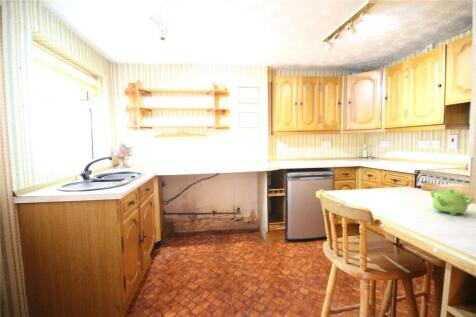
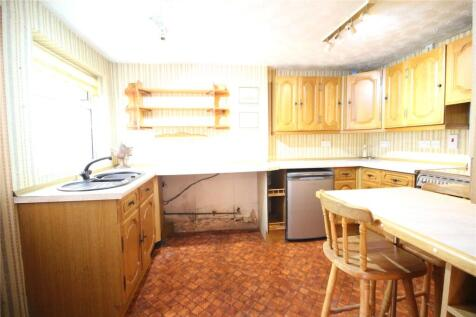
- teapot [429,188,475,216]
